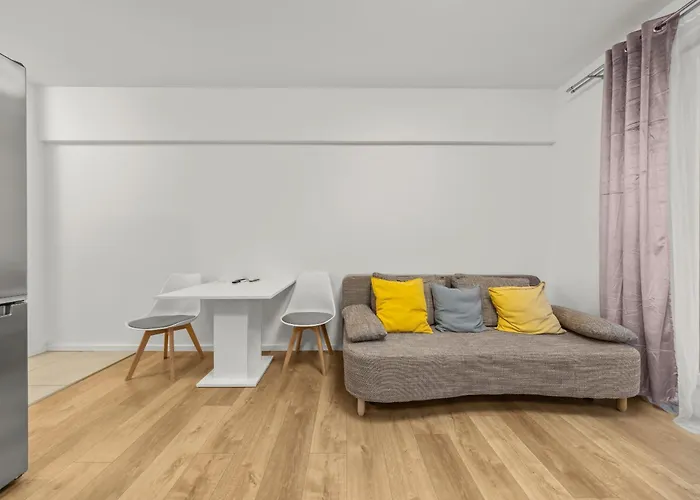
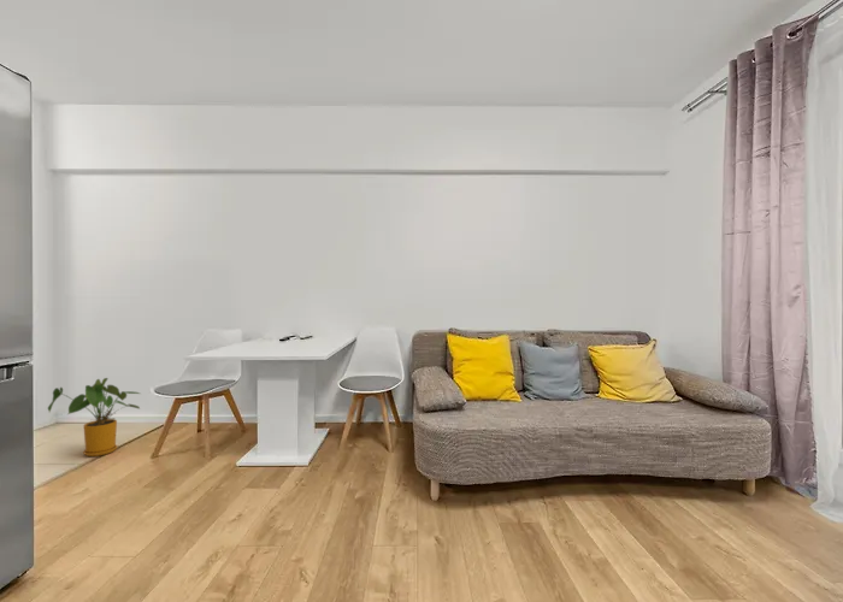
+ house plant [47,377,141,458]
